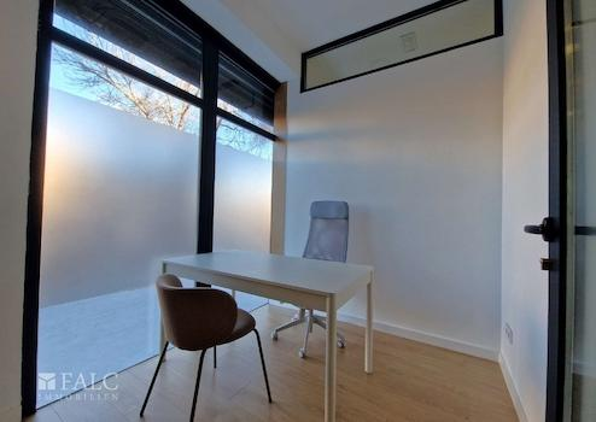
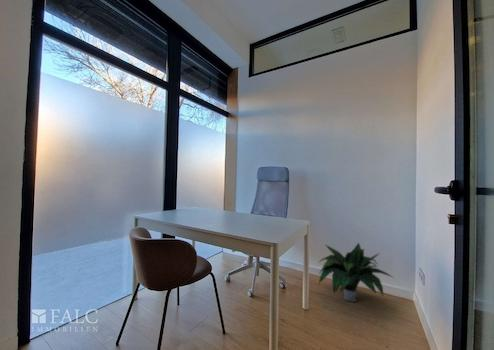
+ potted plant [316,242,394,303]
